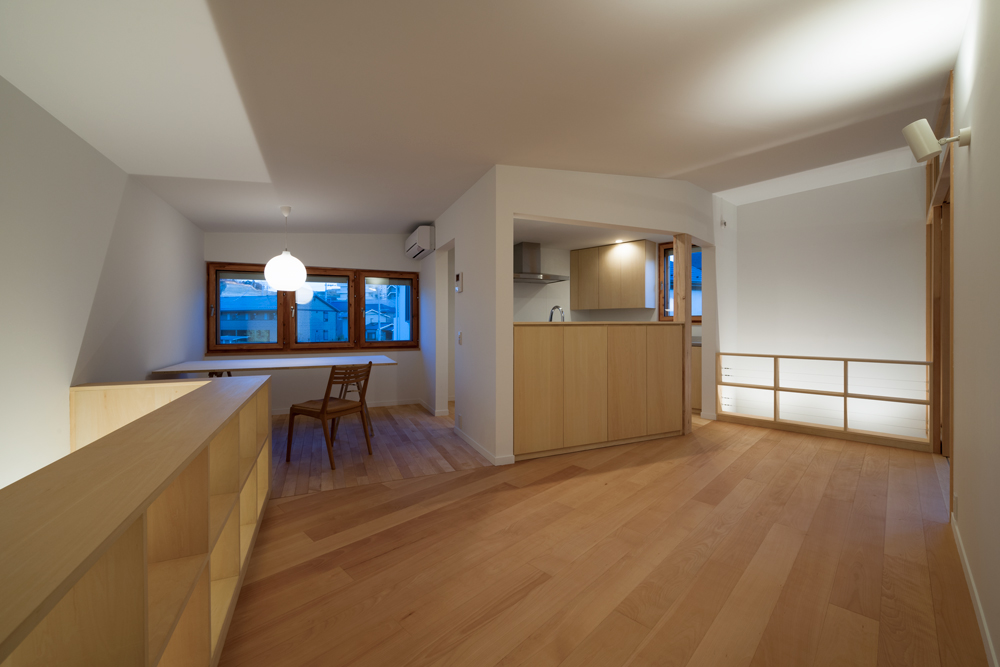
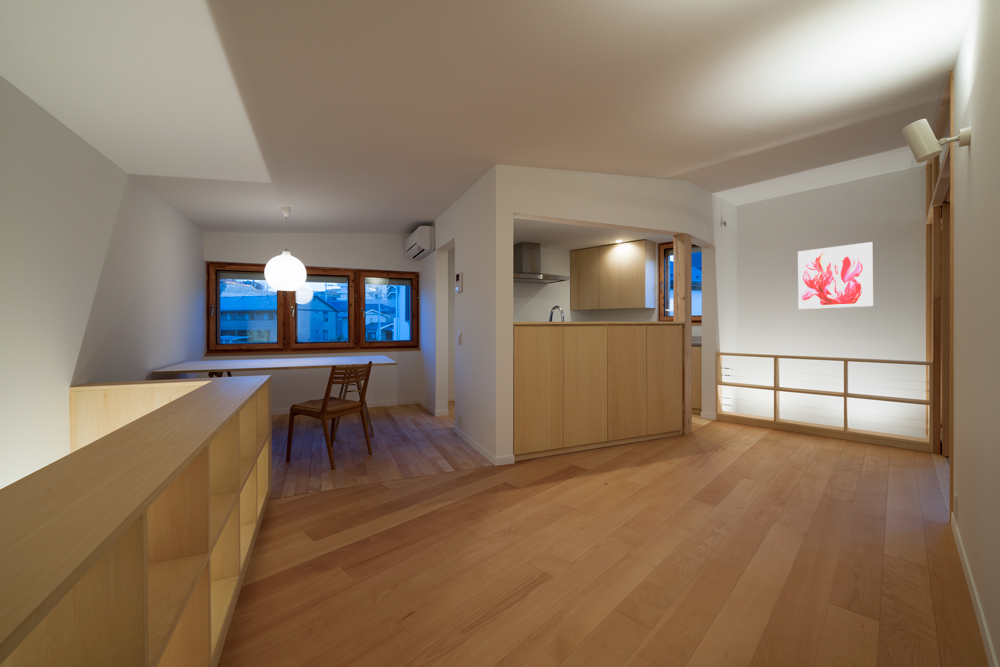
+ wall art [797,241,874,310]
